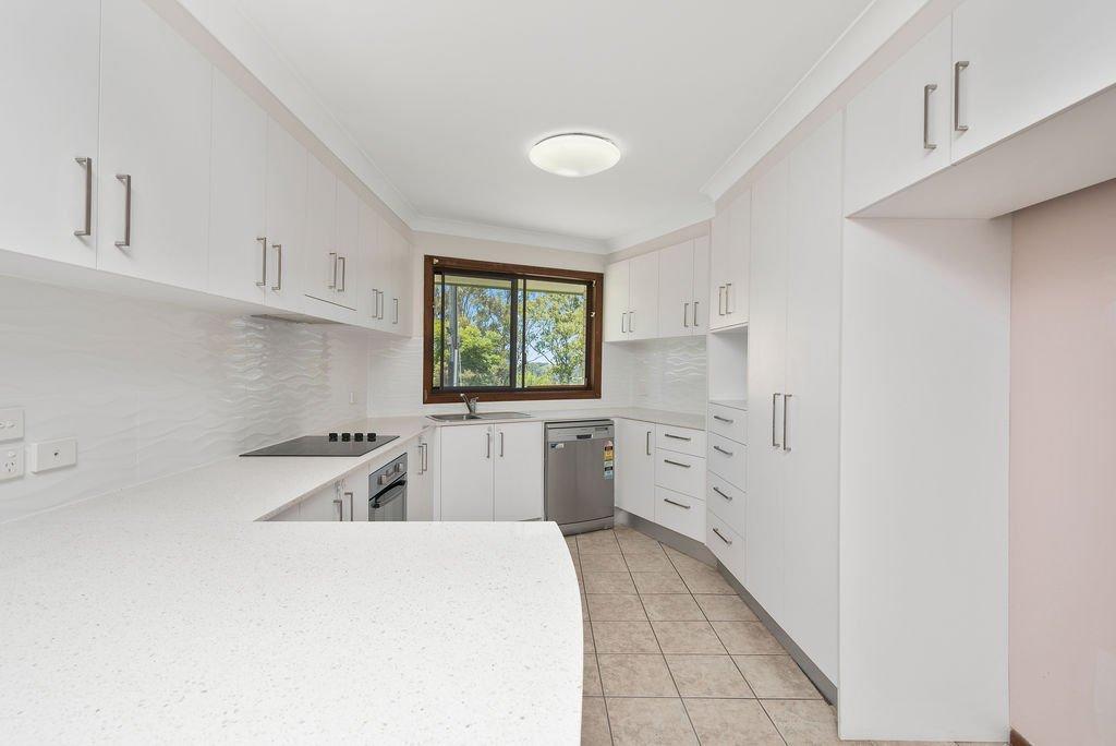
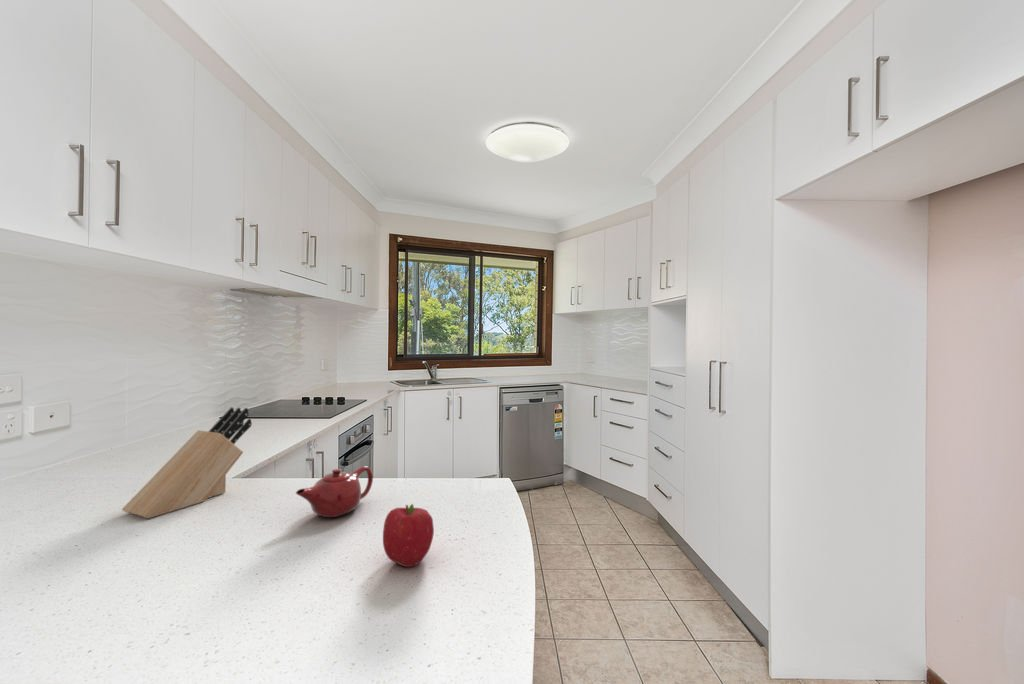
+ fruit [382,503,435,568]
+ knife block [121,406,253,519]
+ teapot [295,465,374,518]
